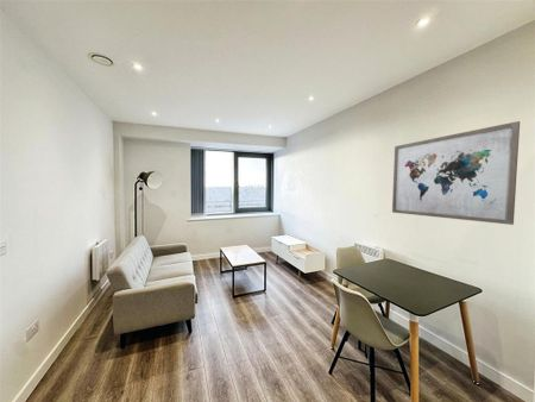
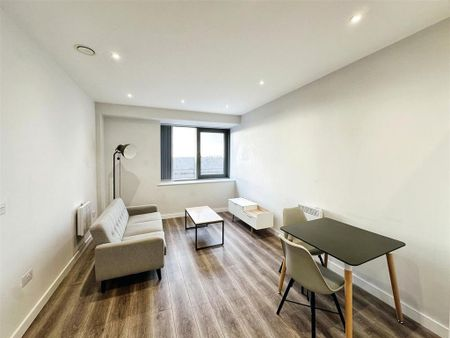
- wall art [391,120,521,226]
